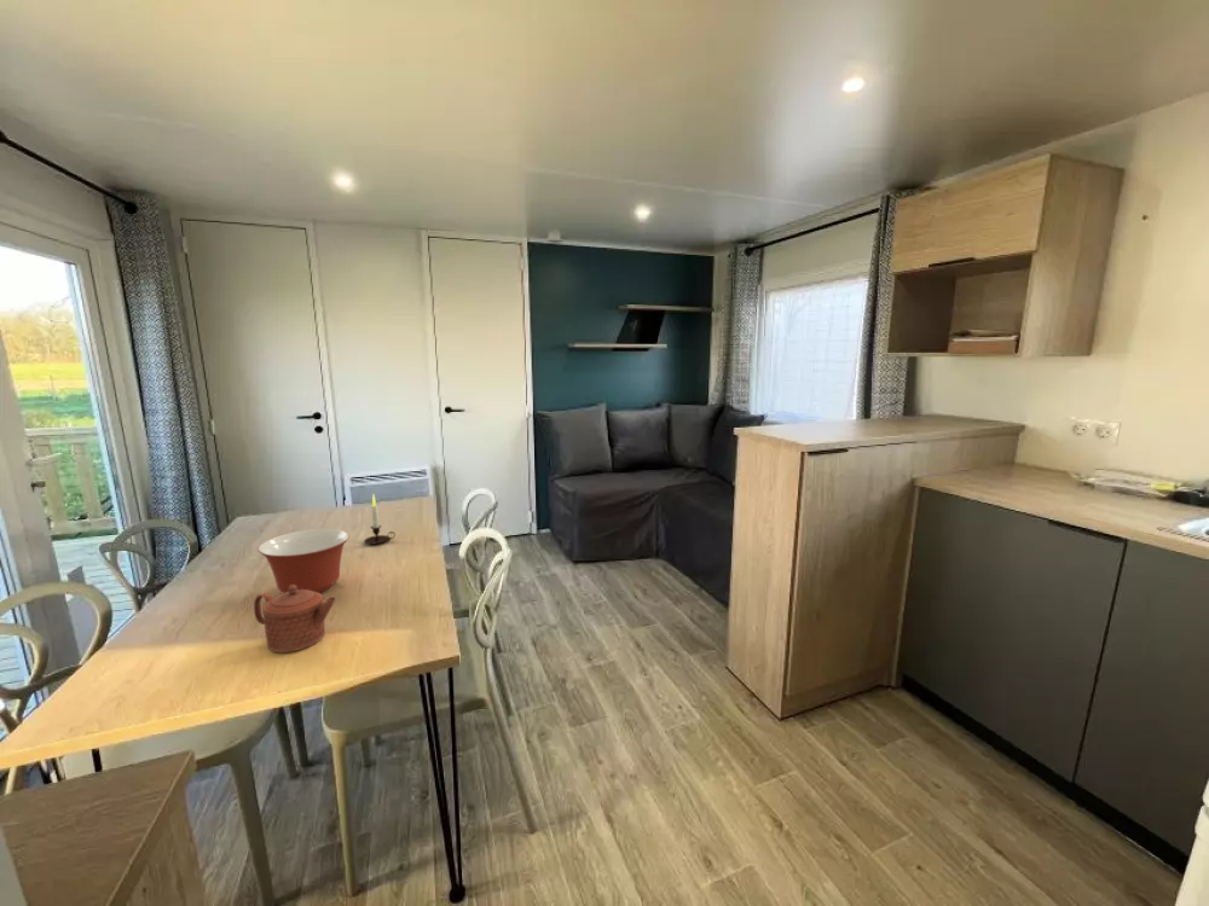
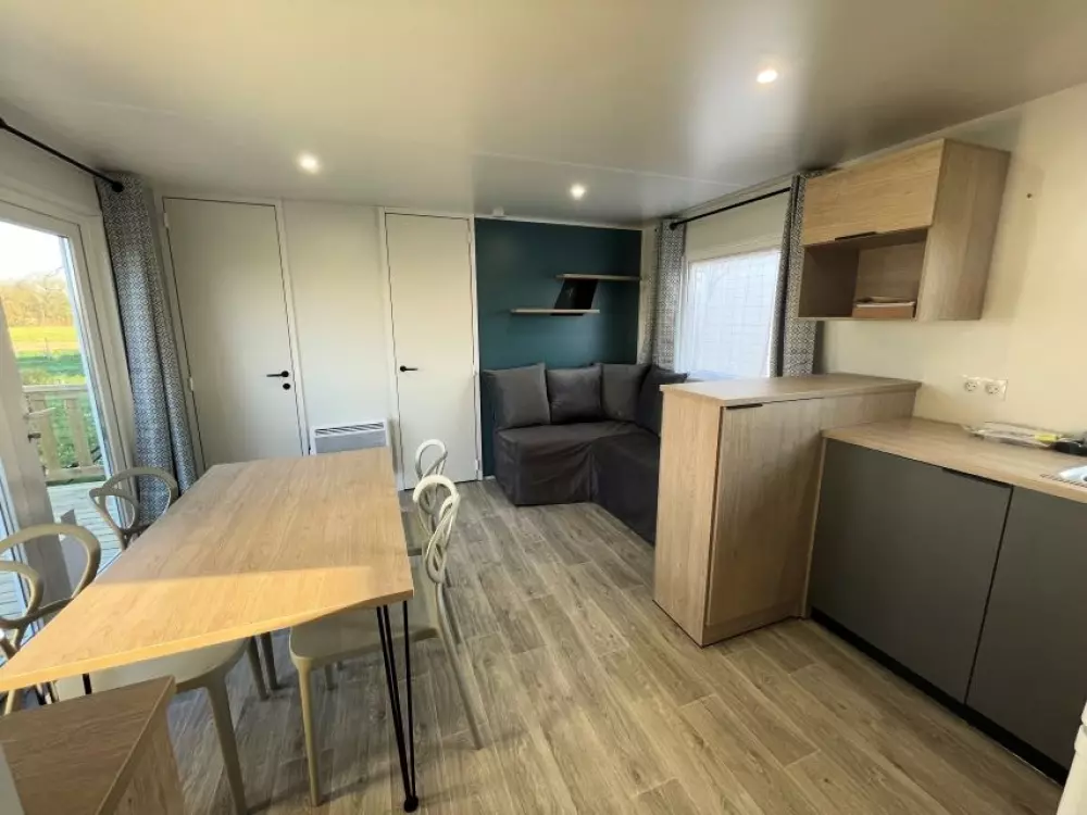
- teapot [253,585,337,654]
- candle [363,493,397,545]
- mixing bowl [256,528,351,594]
